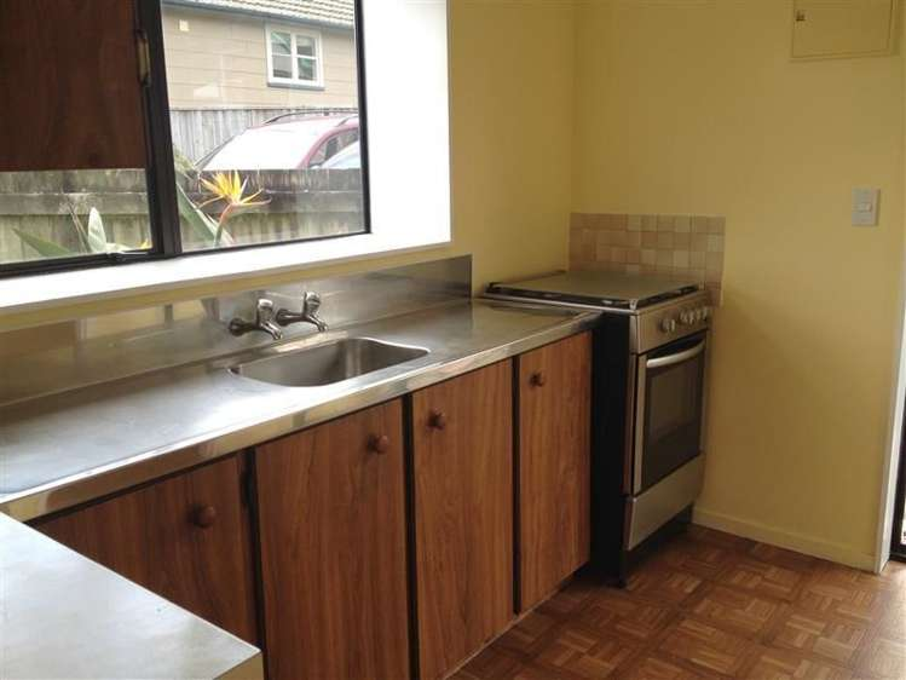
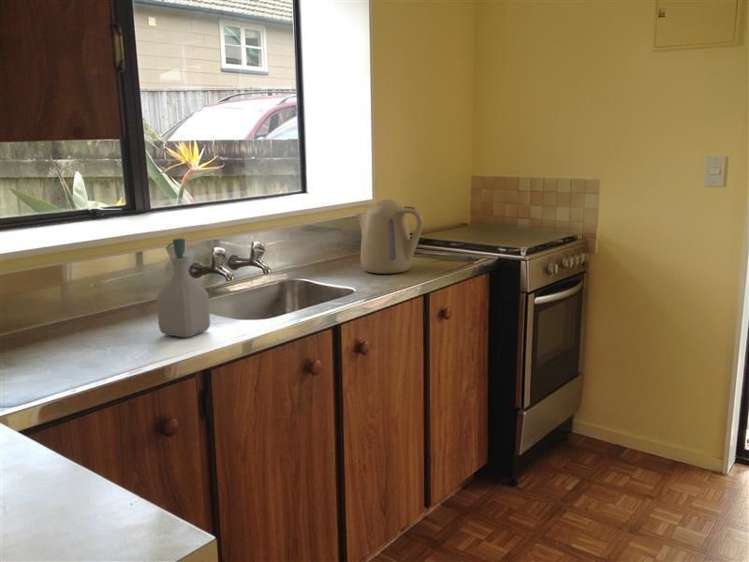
+ kettle [355,198,424,275]
+ soap bottle [156,237,211,338]
